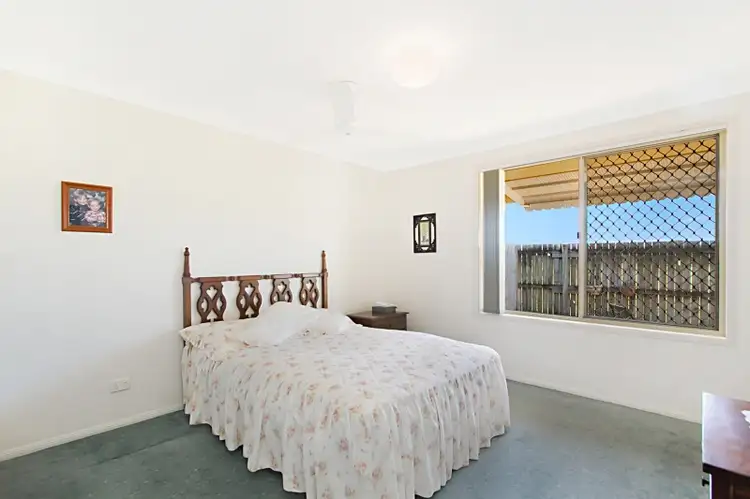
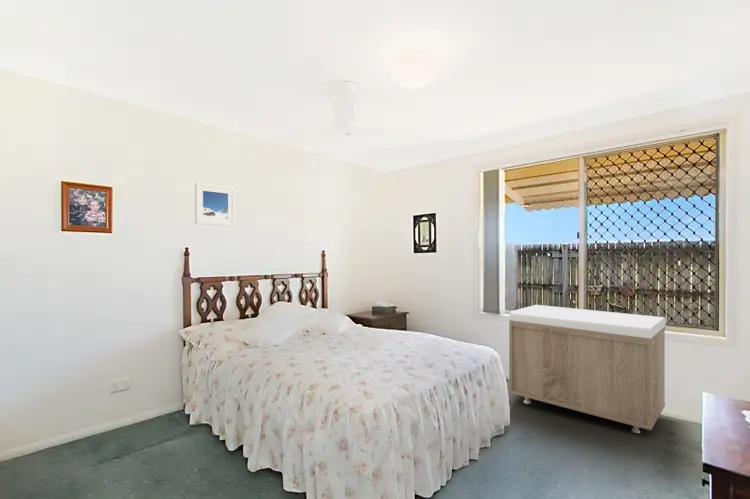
+ storage bench [508,304,667,434]
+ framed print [194,182,236,227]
